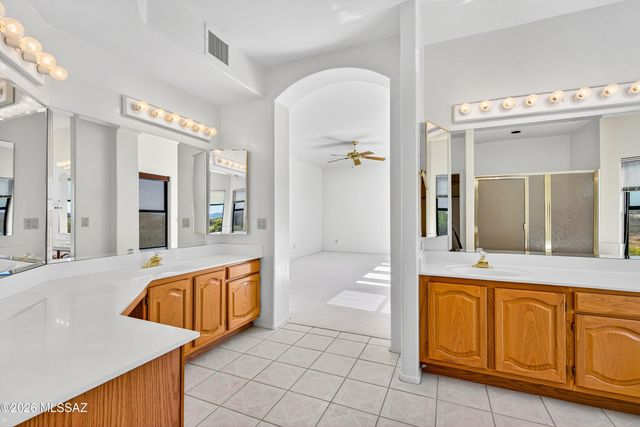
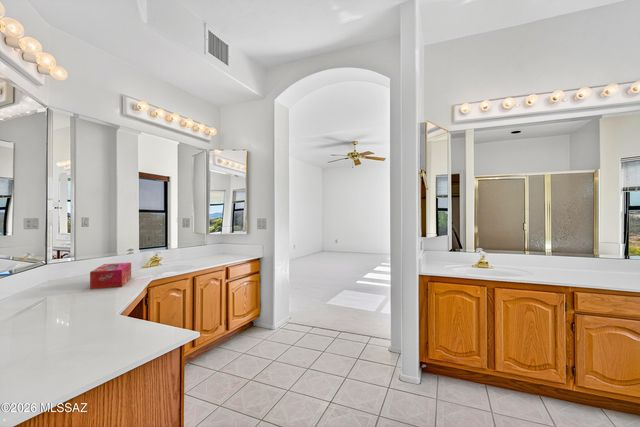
+ tissue box [89,262,132,290]
